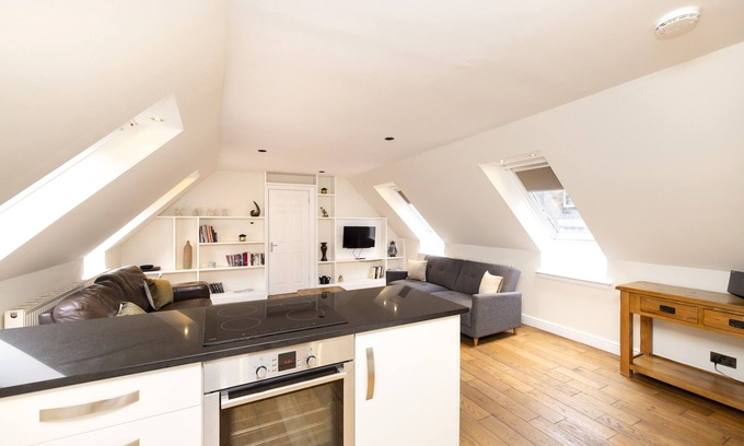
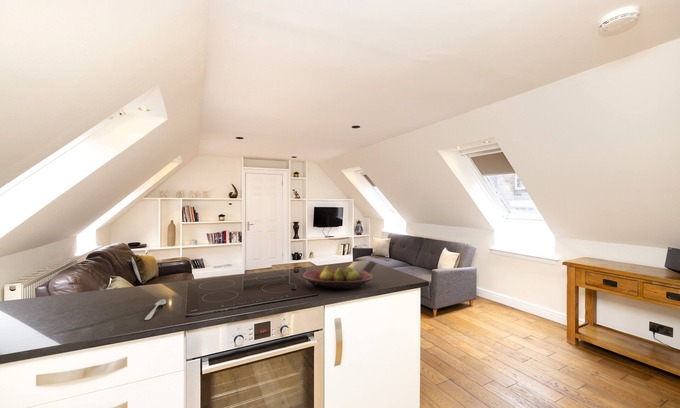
+ fruit bowl [302,265,374,290]
+ spoon [144,298,167,321]
